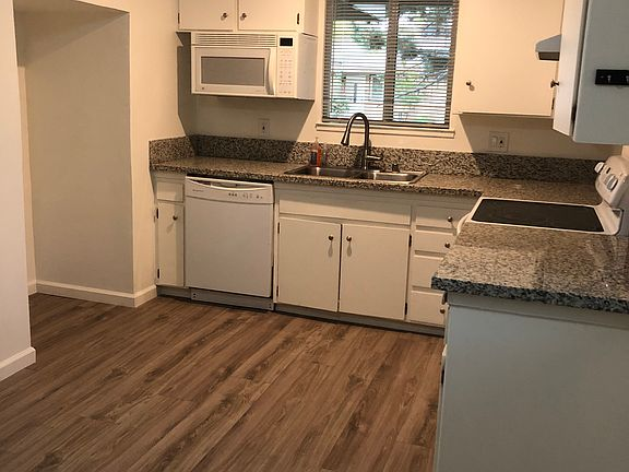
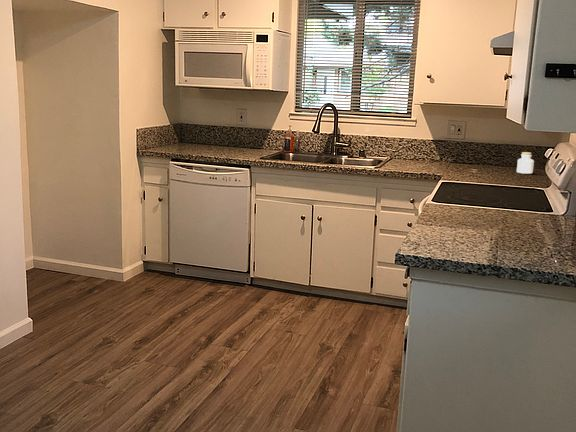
+ jar [516,151,535,175]
